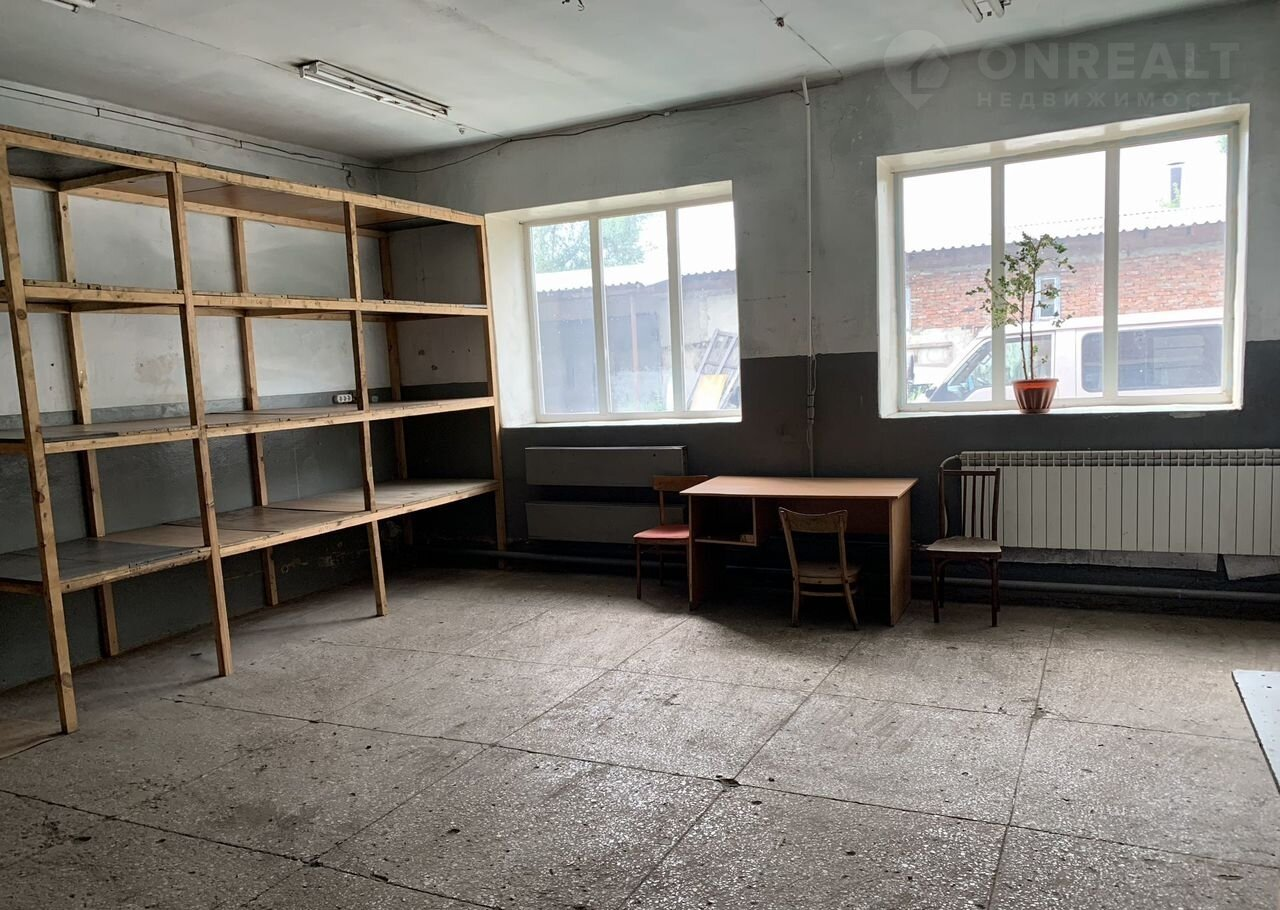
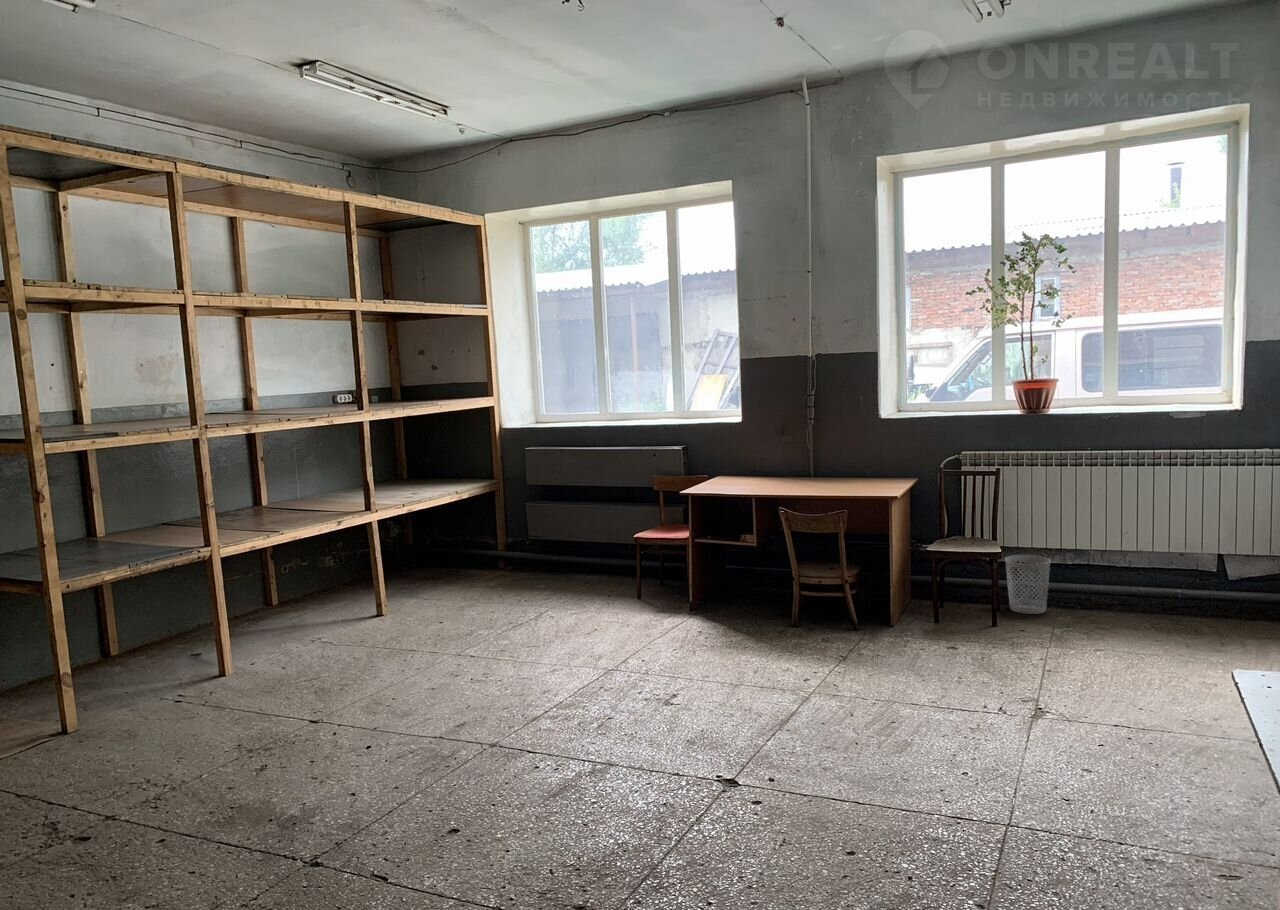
+ wastebasket [1004,554,1051,615]
